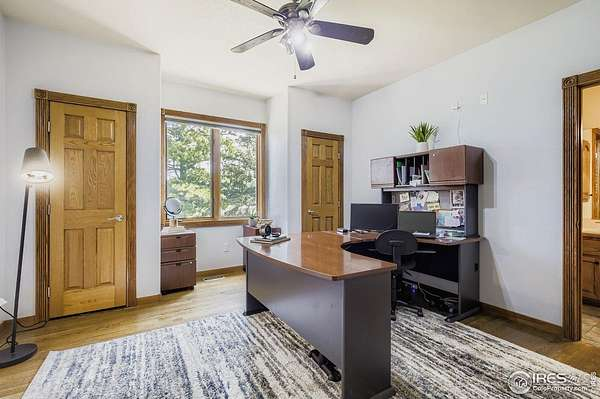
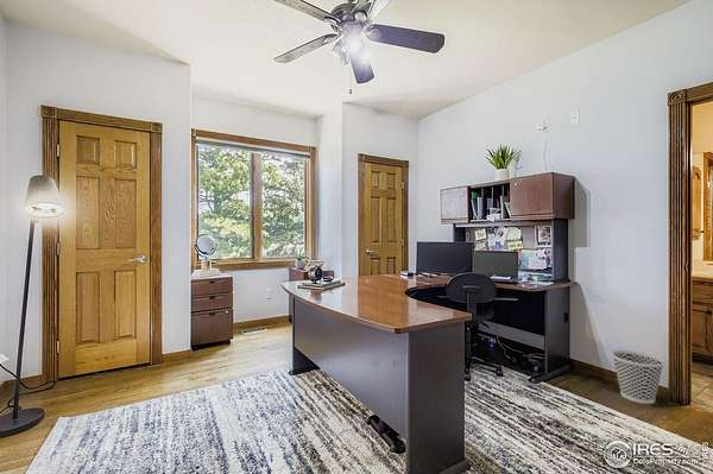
+ wastebasket [611,349,665,405]
